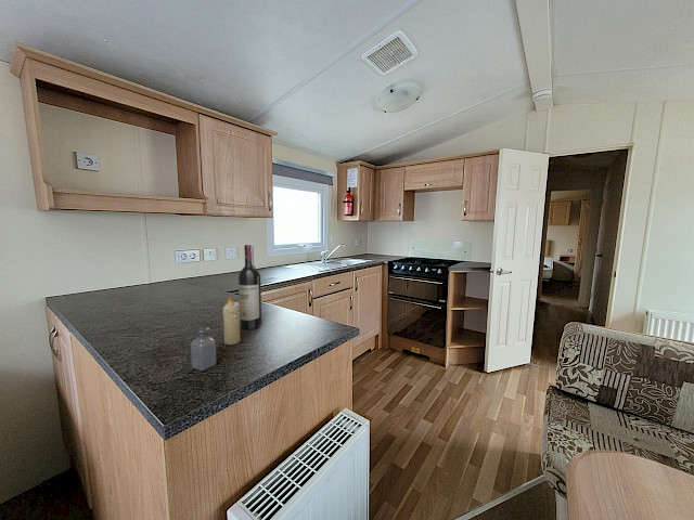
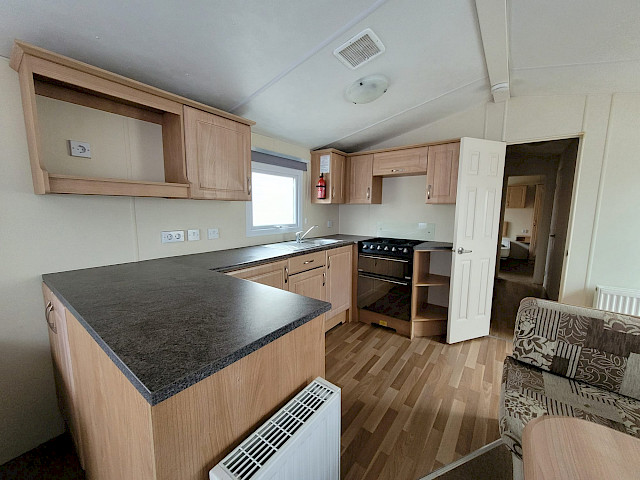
- wine bottle [237,244,262,330]
- saltshaker [190,326,217,372]
- candle [222,295,242,346]
